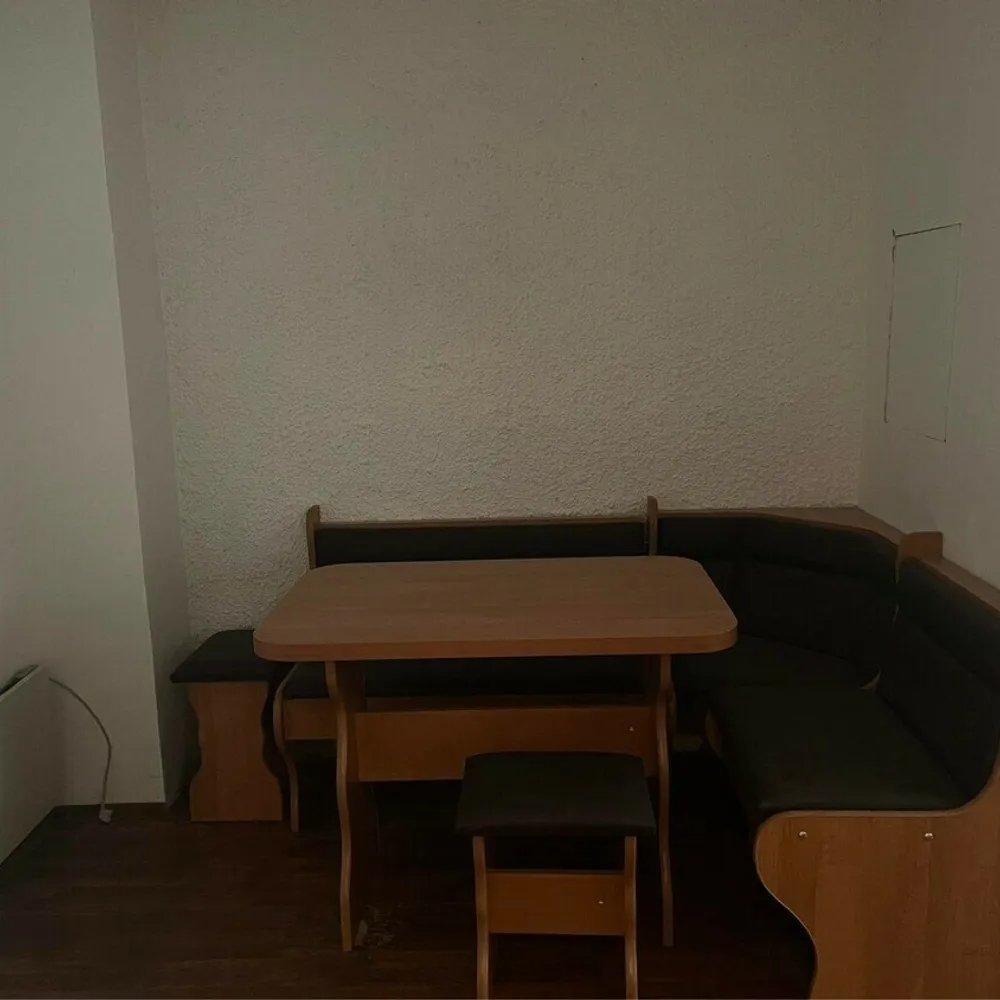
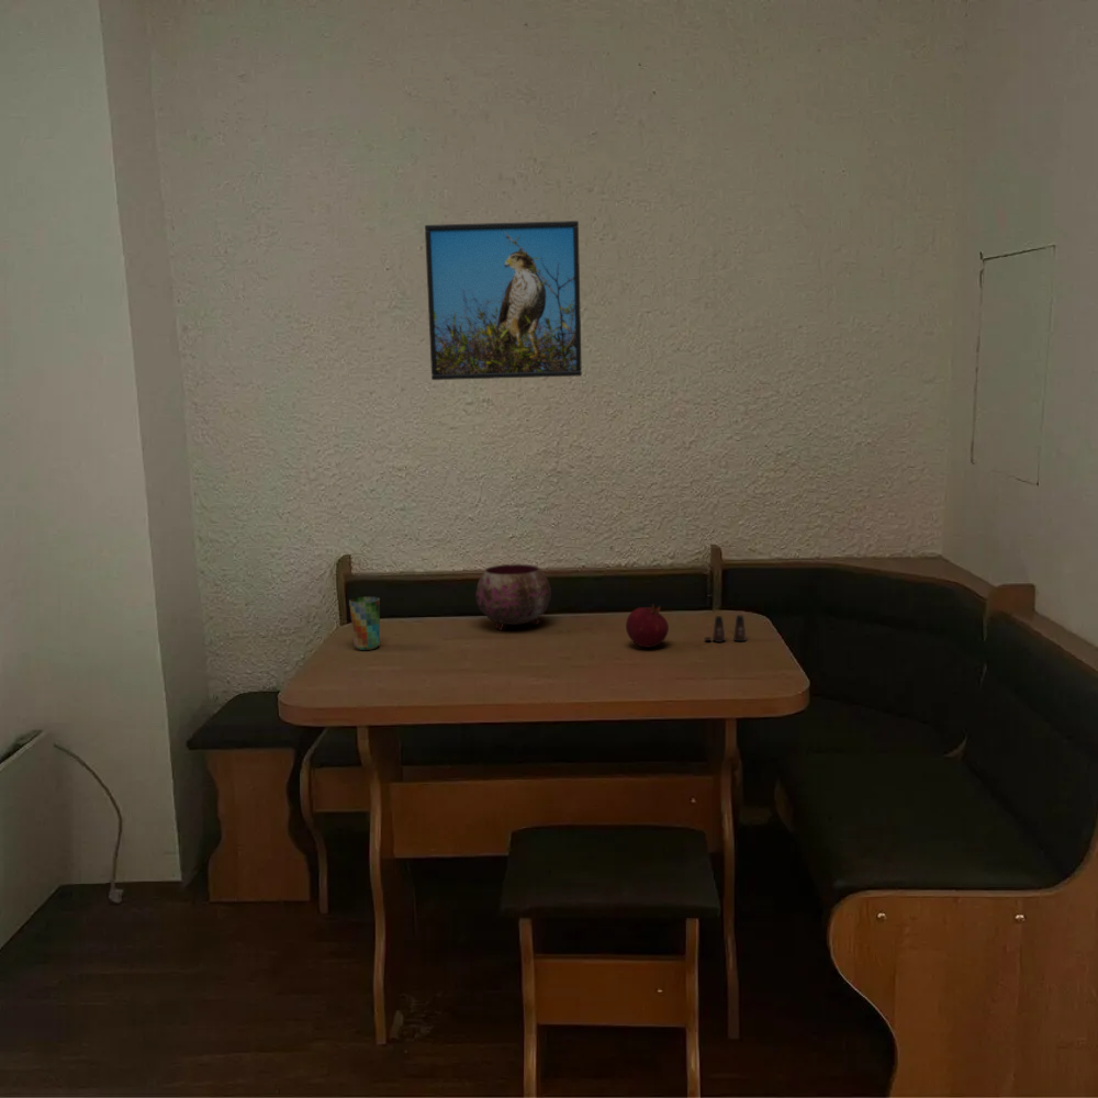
+ fruit [625,603,670,649]
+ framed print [424,220,583,381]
+ salt shaker [703,614,748,643]
+ cup [348,595,381,651]
+ bowl [474,563,552,631]
